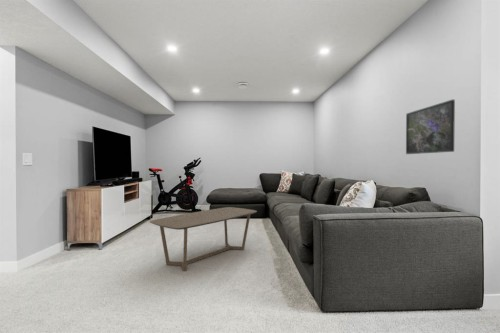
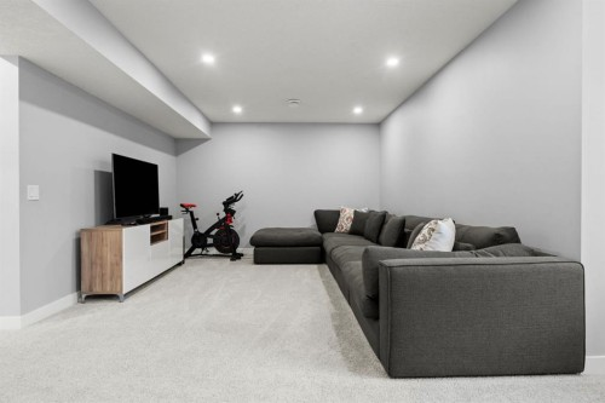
- coffee table [149,206,258,272]
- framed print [405,99,456,155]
